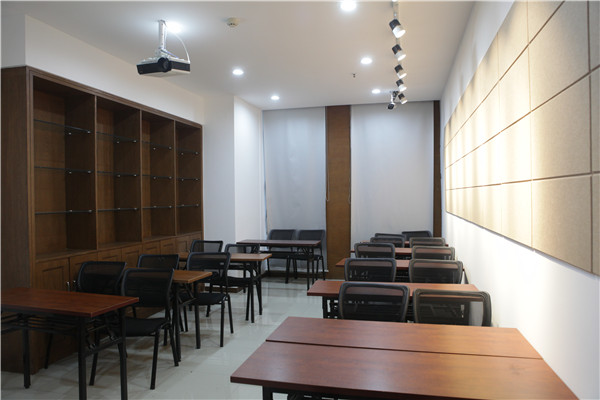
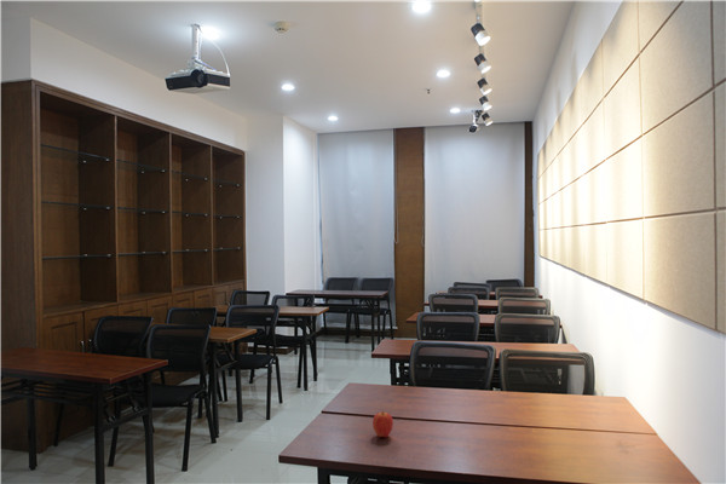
+ apple [371,410,394,438]
